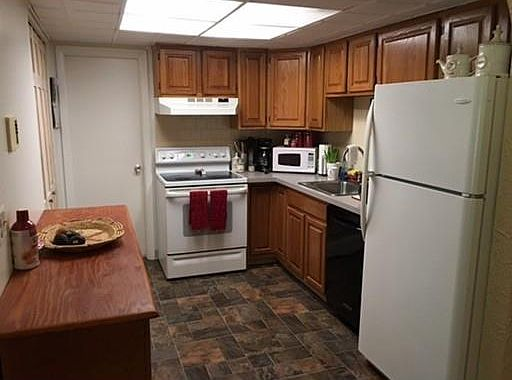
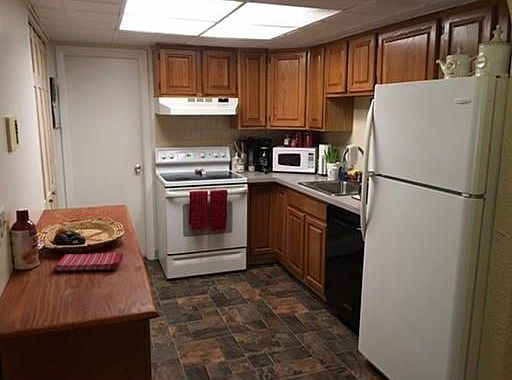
+ dish towel [52,251,124,272]
